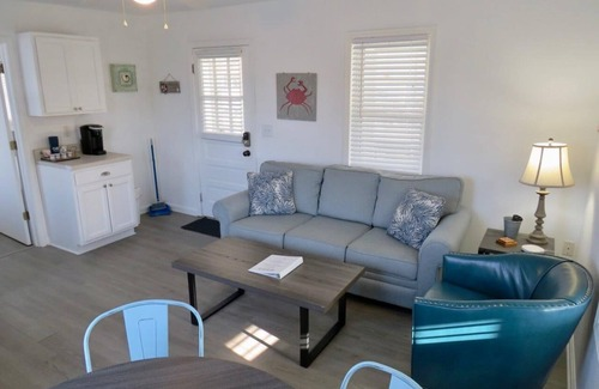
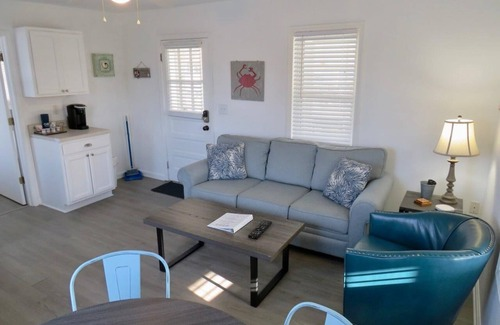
+ remote control [247,219,273,240]
